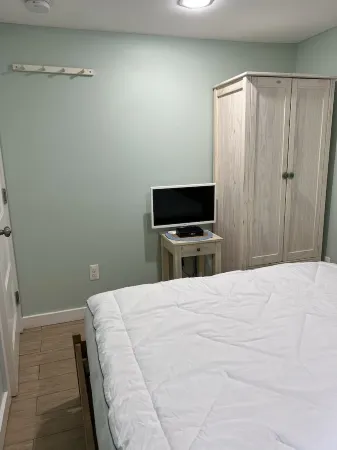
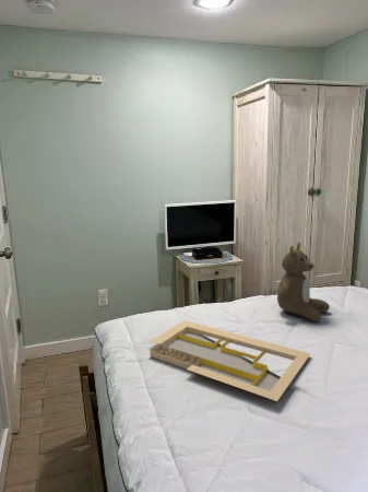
+ teddy bear [276,242,331,323]
+ serving tray [149,319,311,402]
